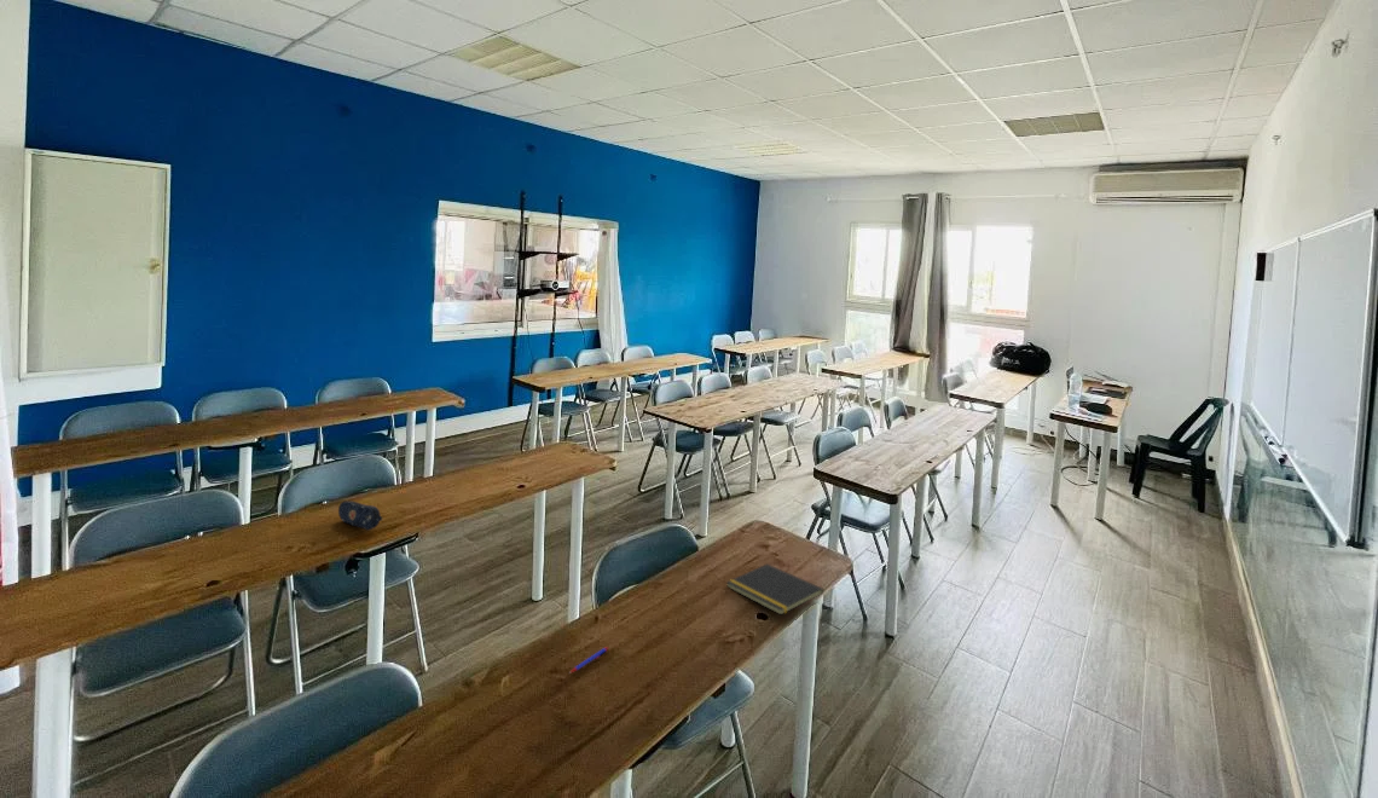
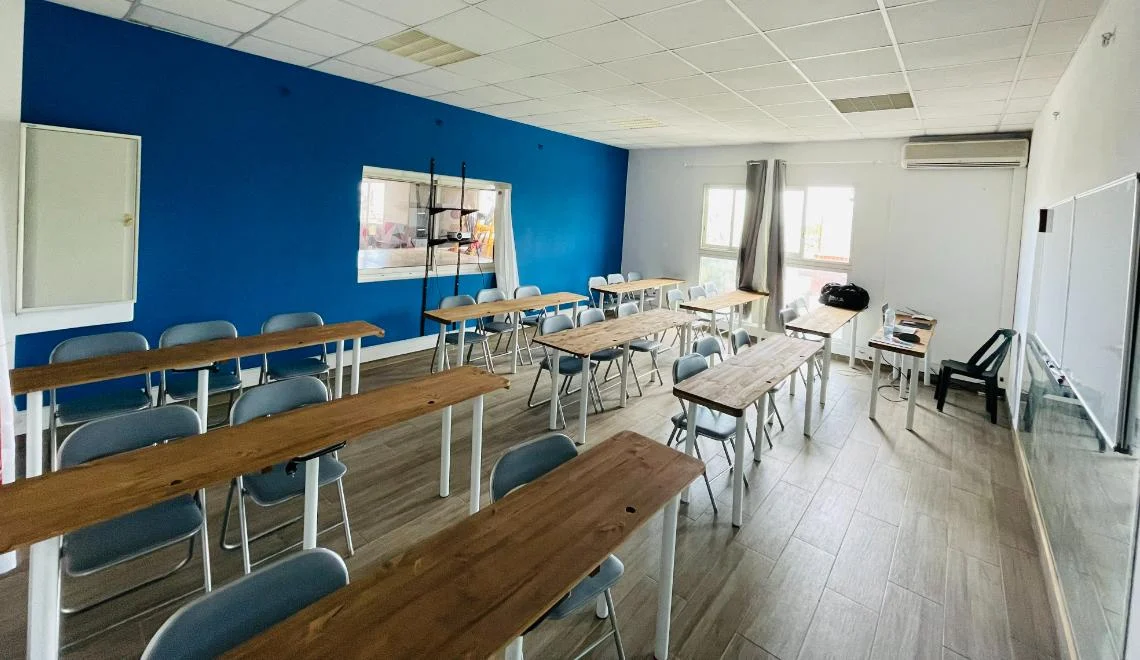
- pen [568,646,610,675]
- notepad [725,562,824,615]
- pencil case [337,501,383,531]
